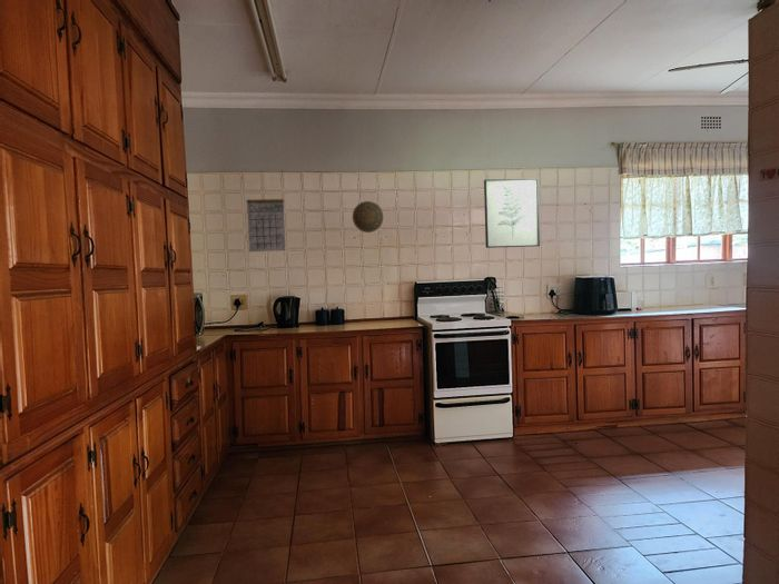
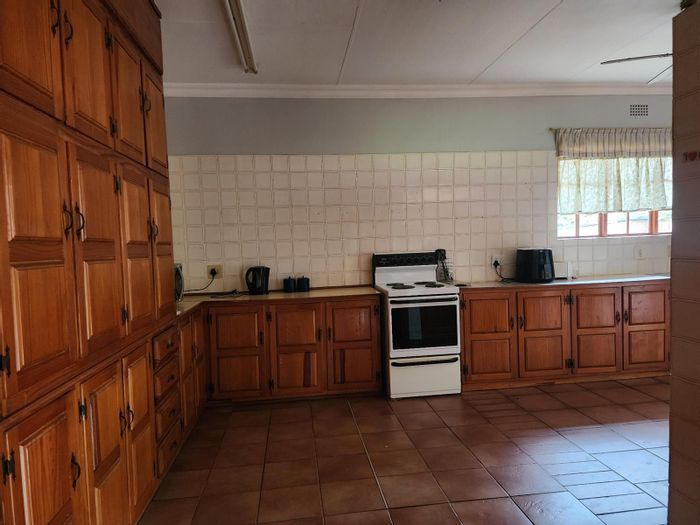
- calendar [246,187,286,253]
- decorative plate [352,200,385,234]
- wall art [483,178,541,249]
